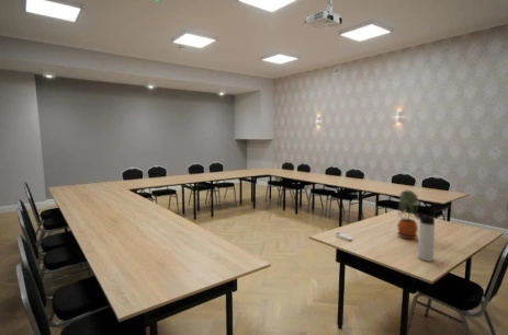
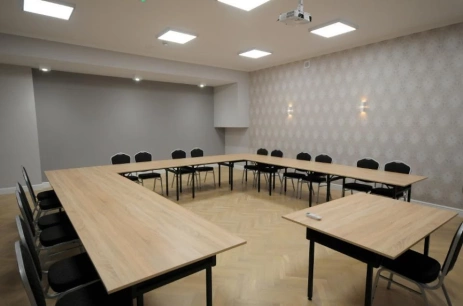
- thermos bottle [413,210,436,262]
- potted plant [396,189,419,240]
